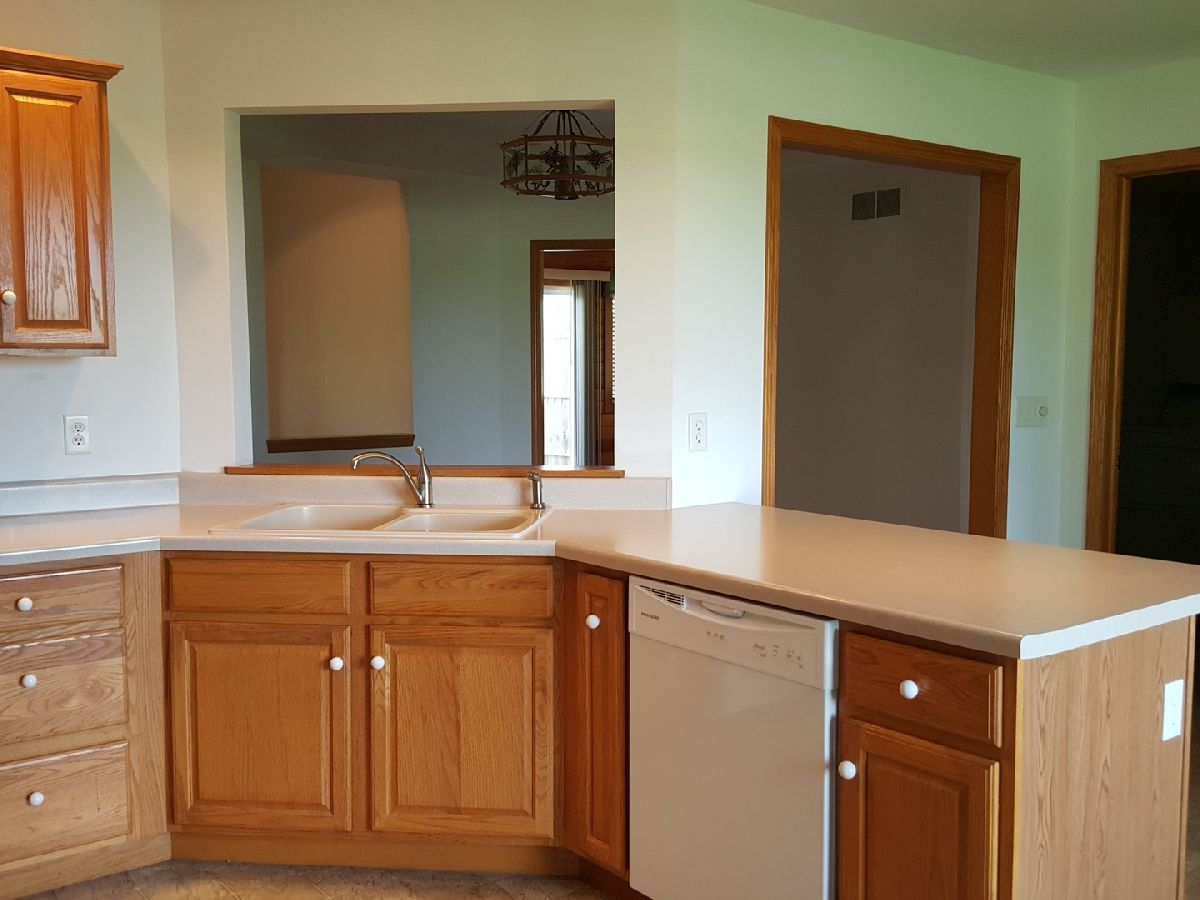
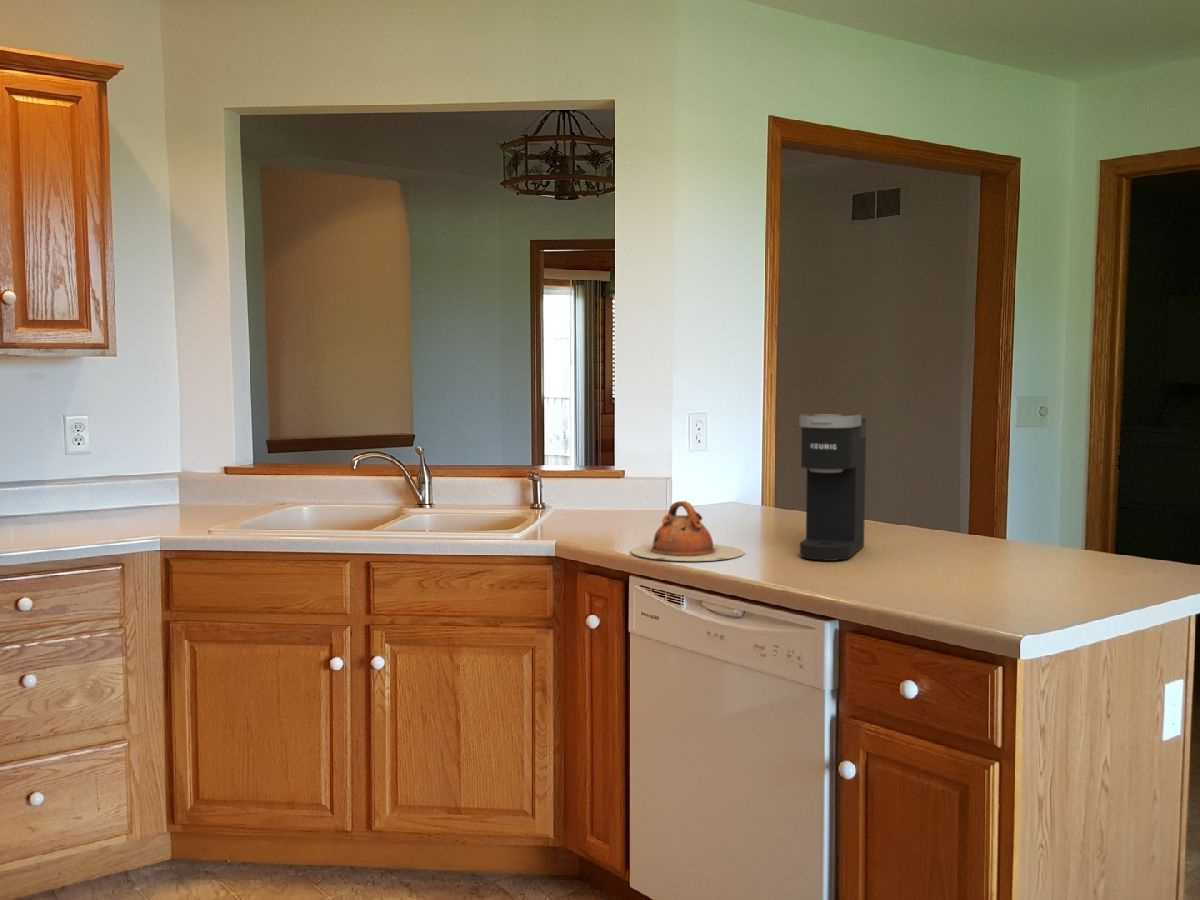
+ teapot [630,500,746,562]
+ coffee maker [798,413,867,562]
